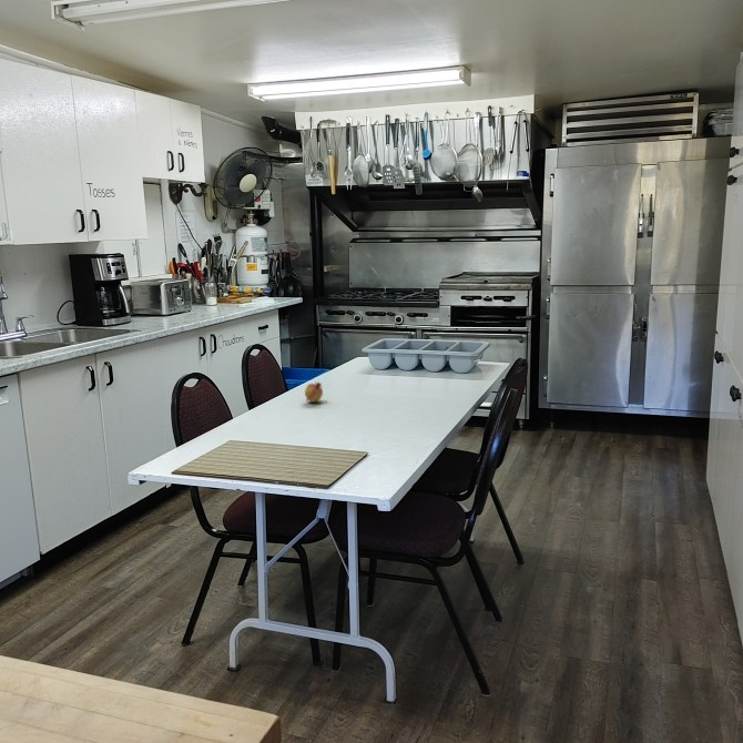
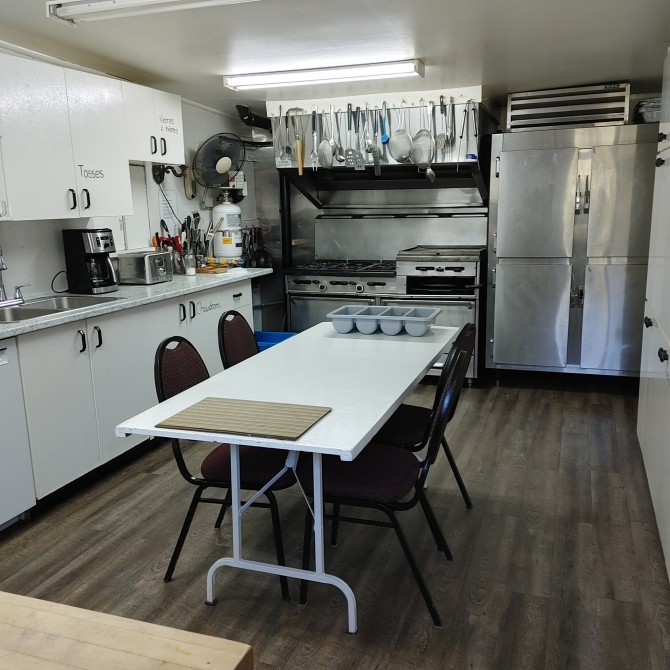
- fruit [304,380,324,403]
